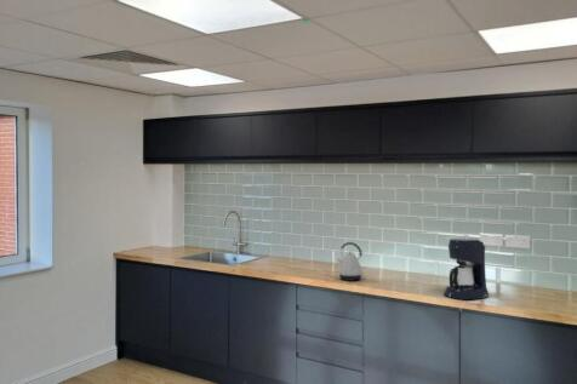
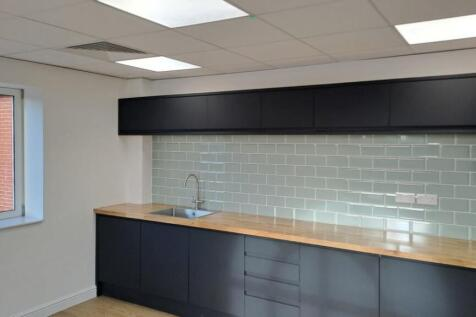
- coffee maker [442,237,490,300]
- kettle [336,241,365,282]
